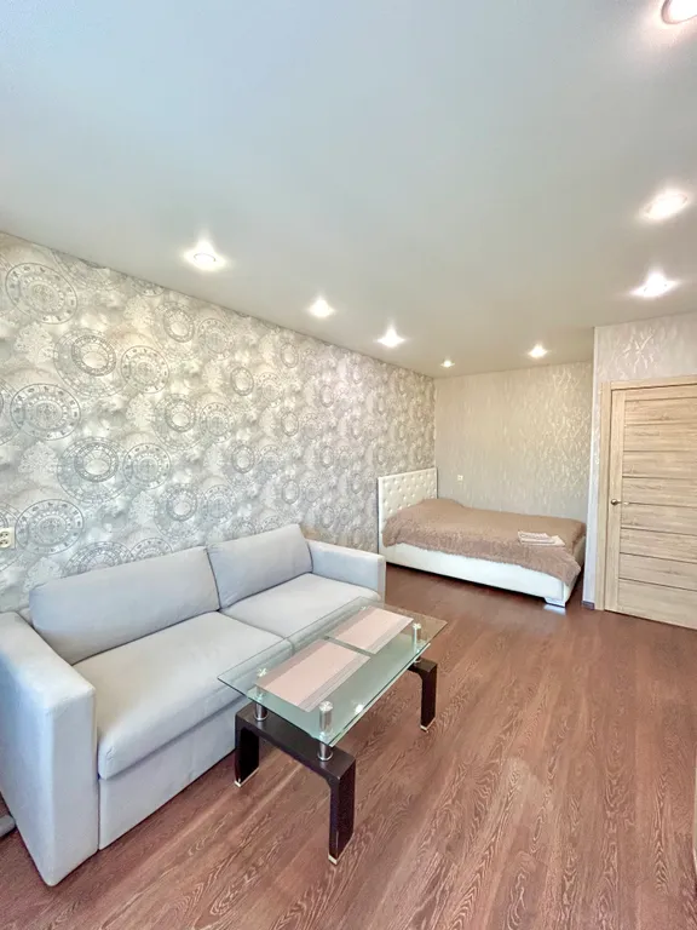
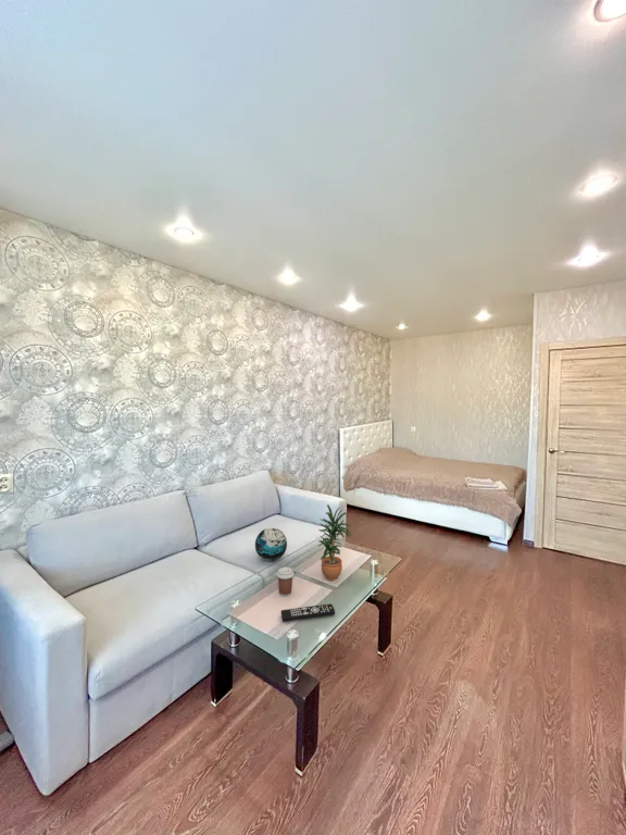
+ decorative orb [254,526,288,562]
+ coffee cup [275,566,296,597]
+ remote control [280,603,336,623]
+ potted plant [317,503,353,581]
